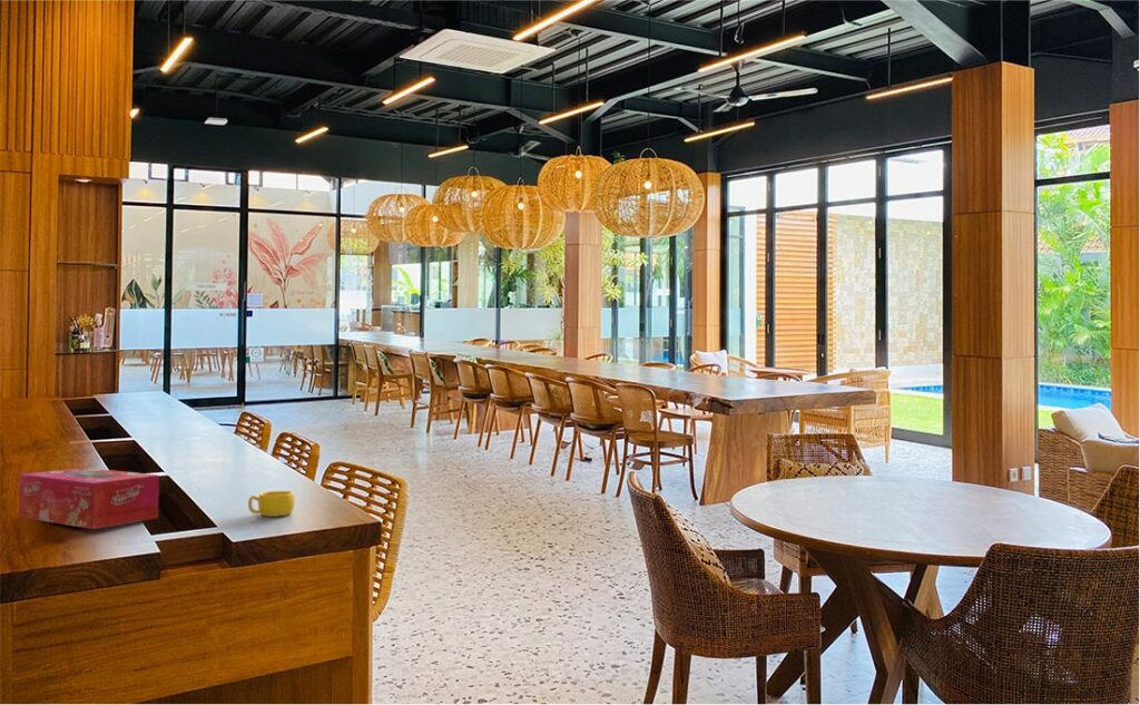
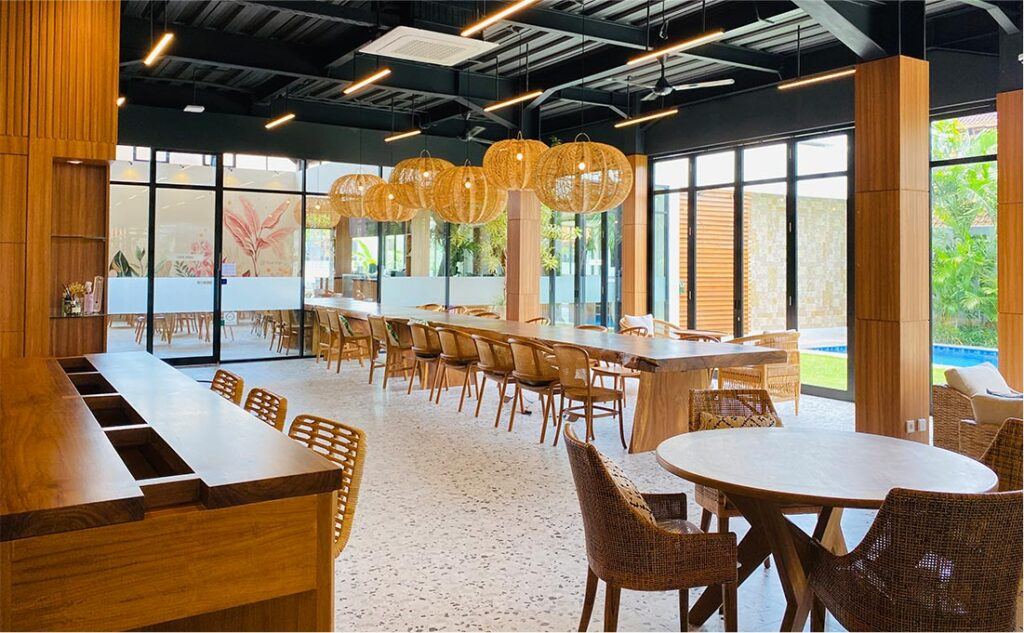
- cup [247,490,296,517]
- tissue box [18,467,160,530]
